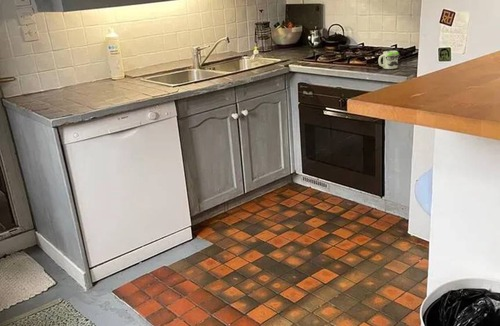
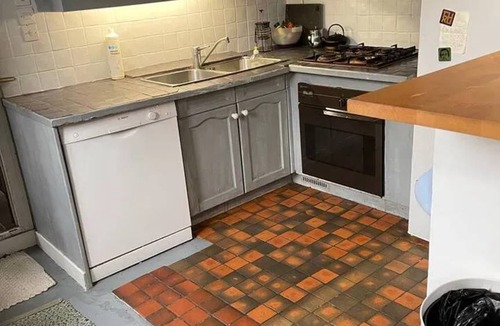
- mug [377,48,401,70]
